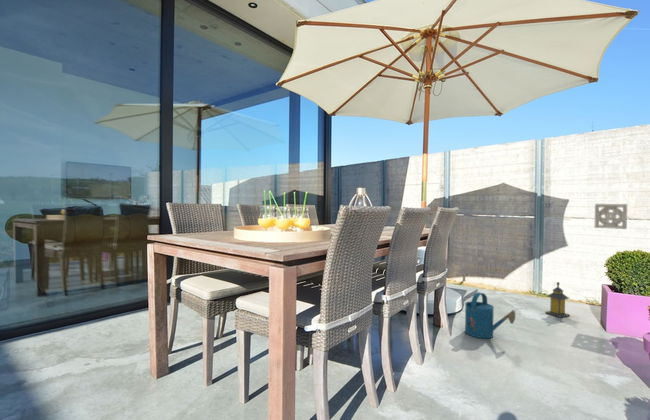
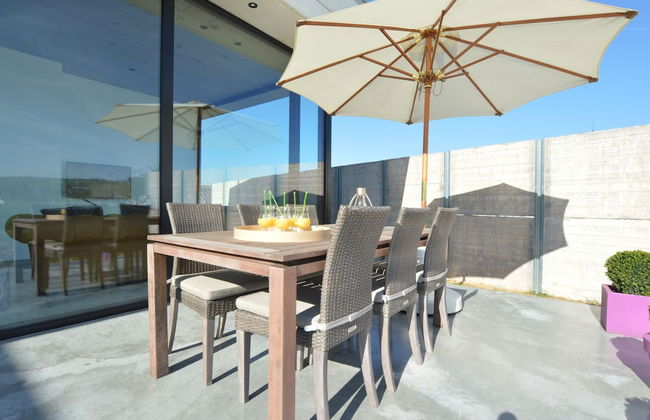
- watering can [464,291,516,339]
- lantern [545,281,571,319]
- wall ornament [594,203,628,230]
